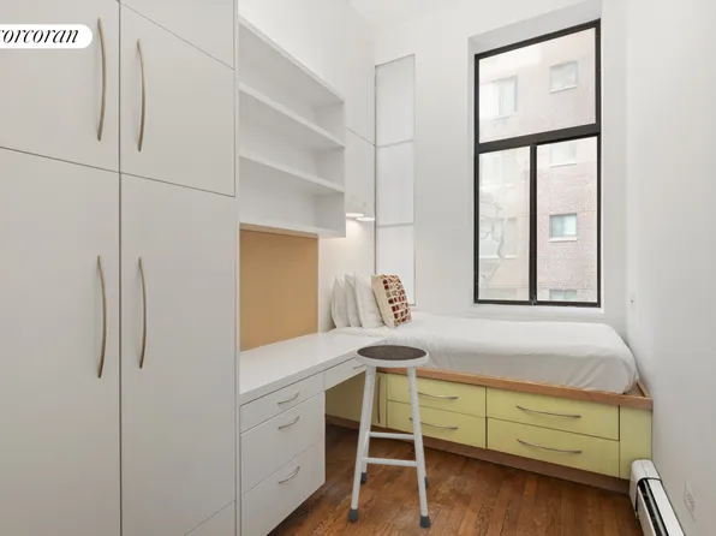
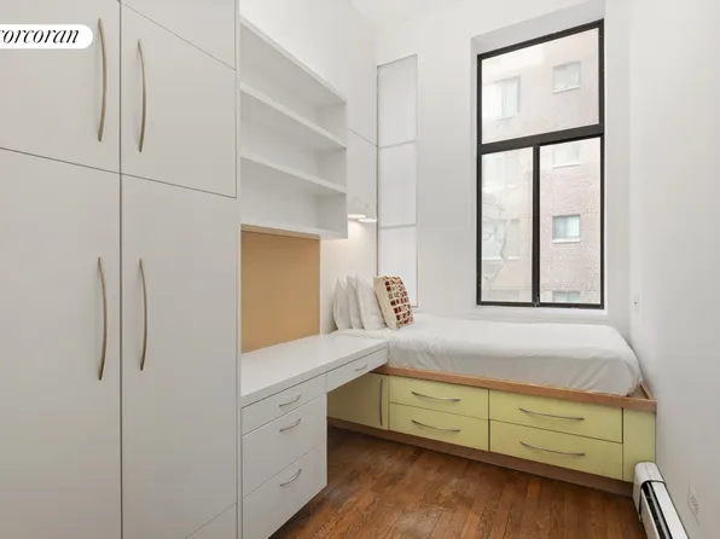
- stool [346,344,432,530]
